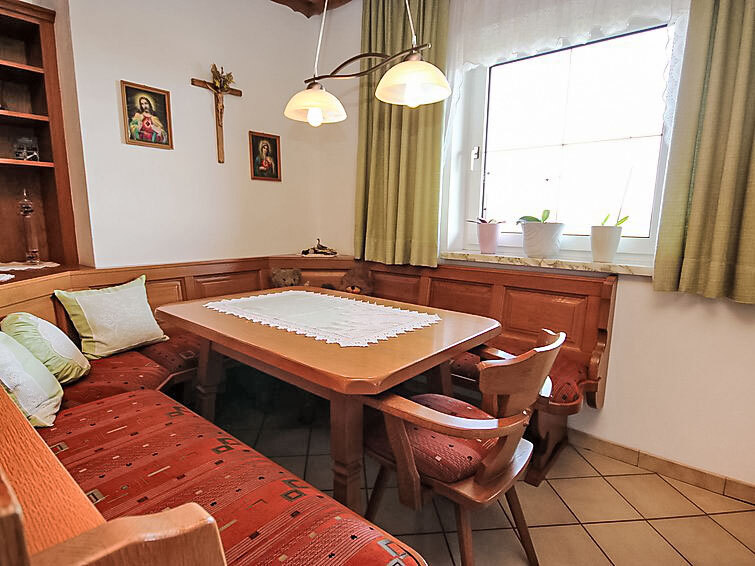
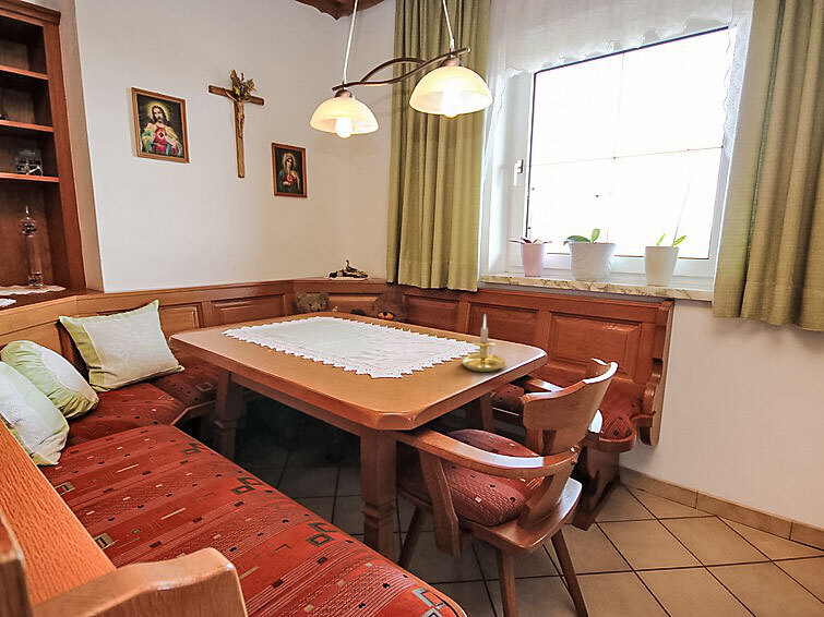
+ candle holder [461,313,506,373]
